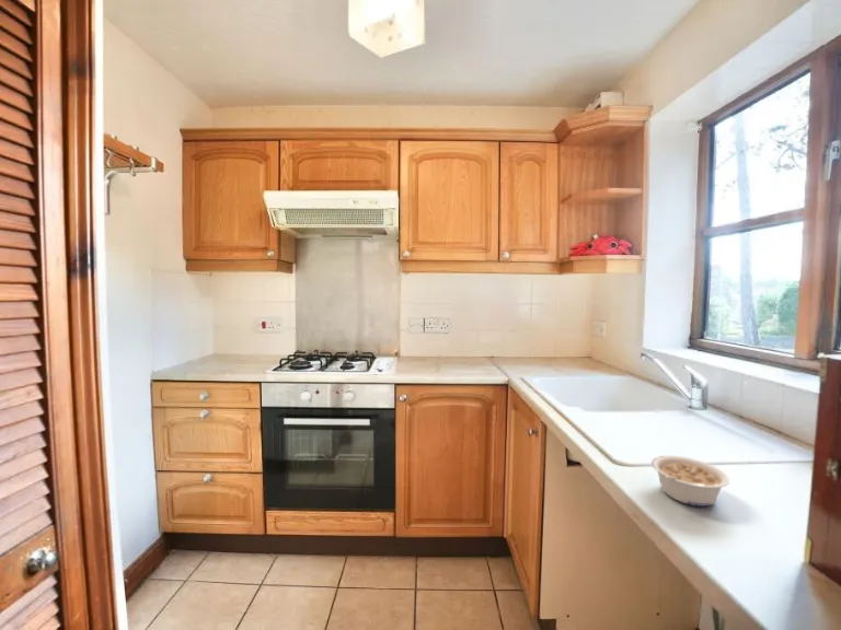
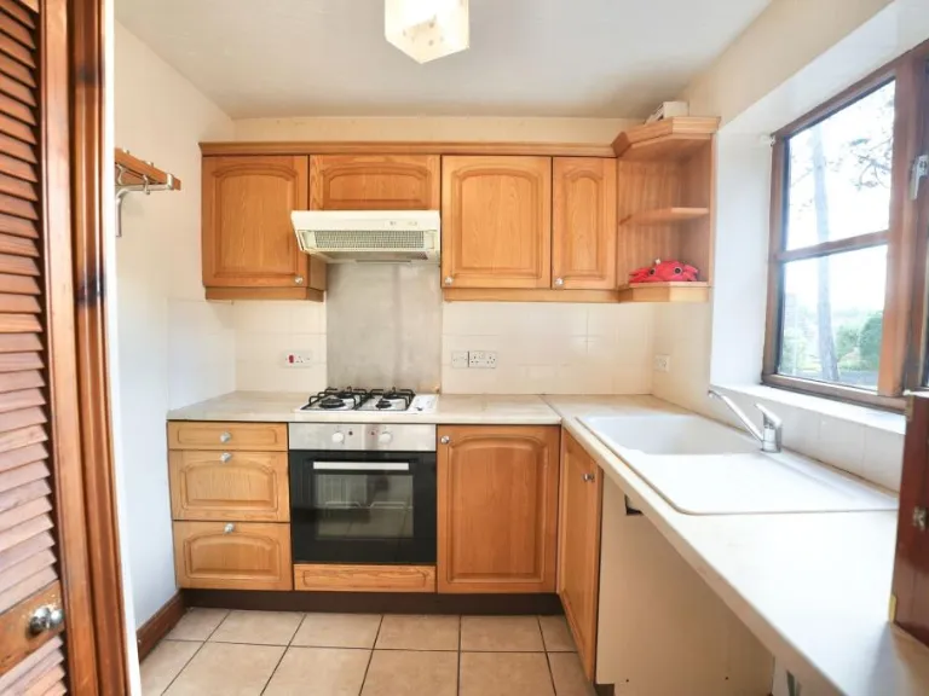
- legume [650,454,730,508]
